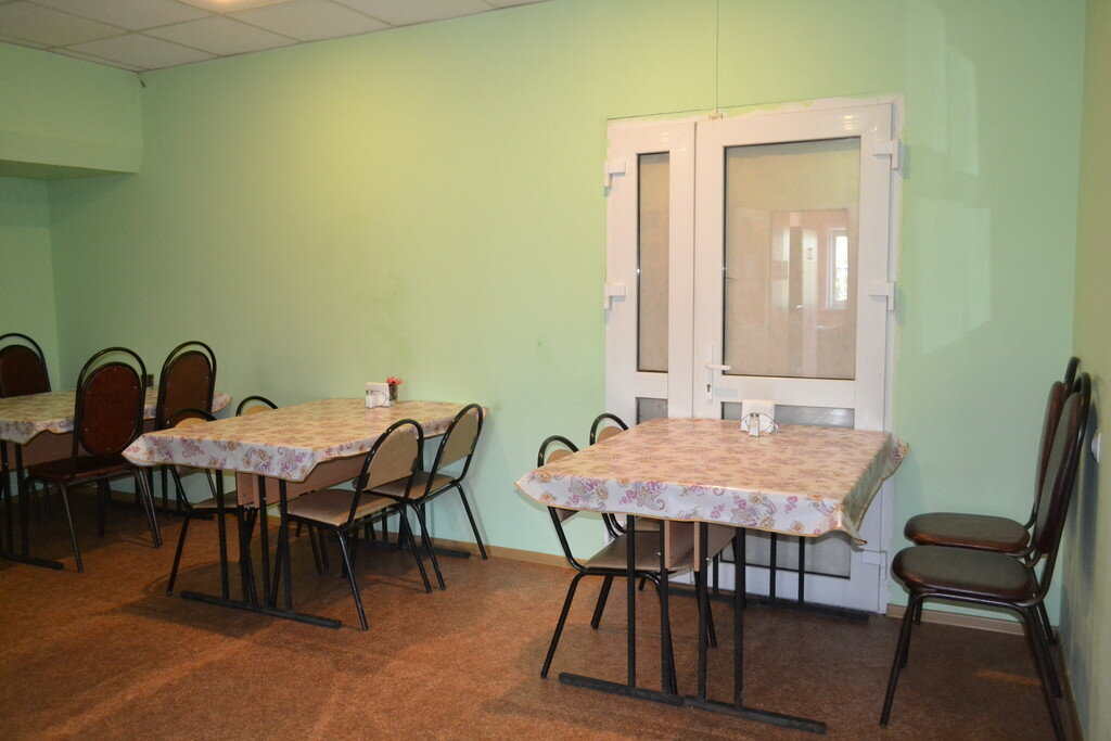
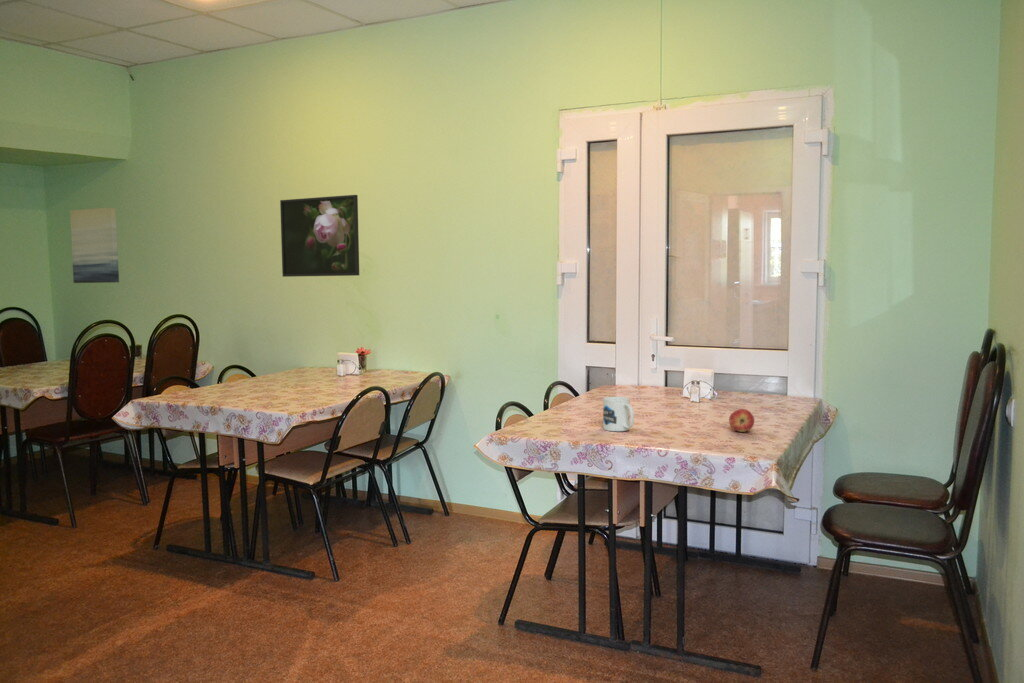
+ apple [728,408,755,433]
+ wall art [69,206,120,284]
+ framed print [279,194,360,278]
+ mug [602,396,635,432]
